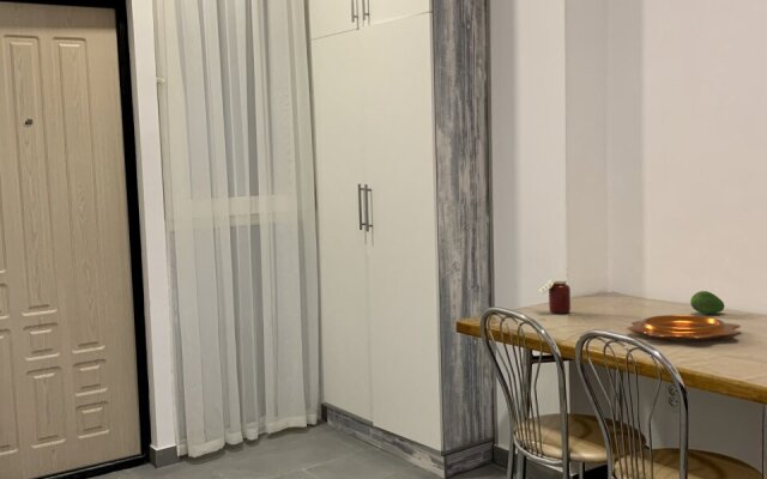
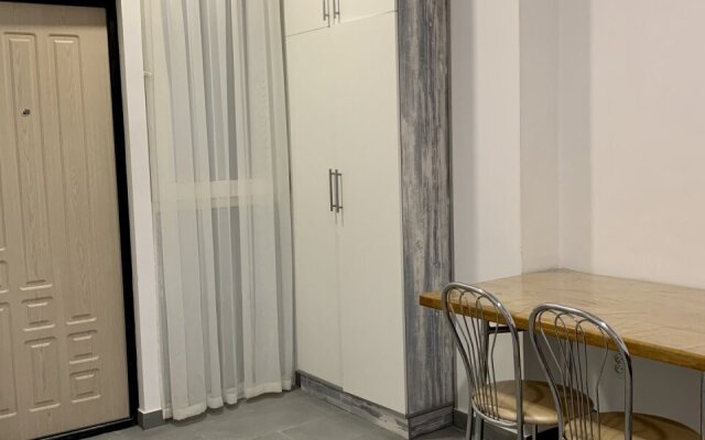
- jar [537,279,572,315]
- fruit [689,290,725,315]
- decorative bowl [626,314,742,341]
